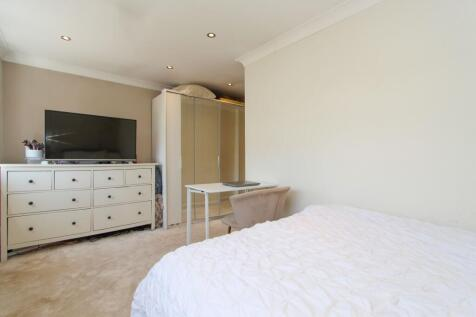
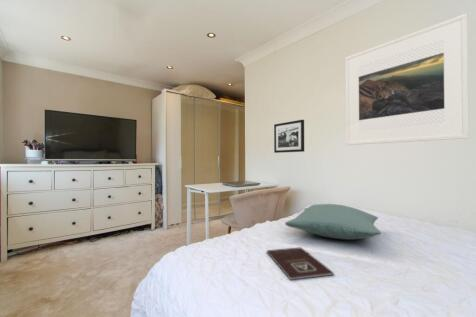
+ picture frame [273,119,305,154]
+ book [266,246,335,281]
+ pillow [284,203,382,241]
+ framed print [344,12,470,146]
